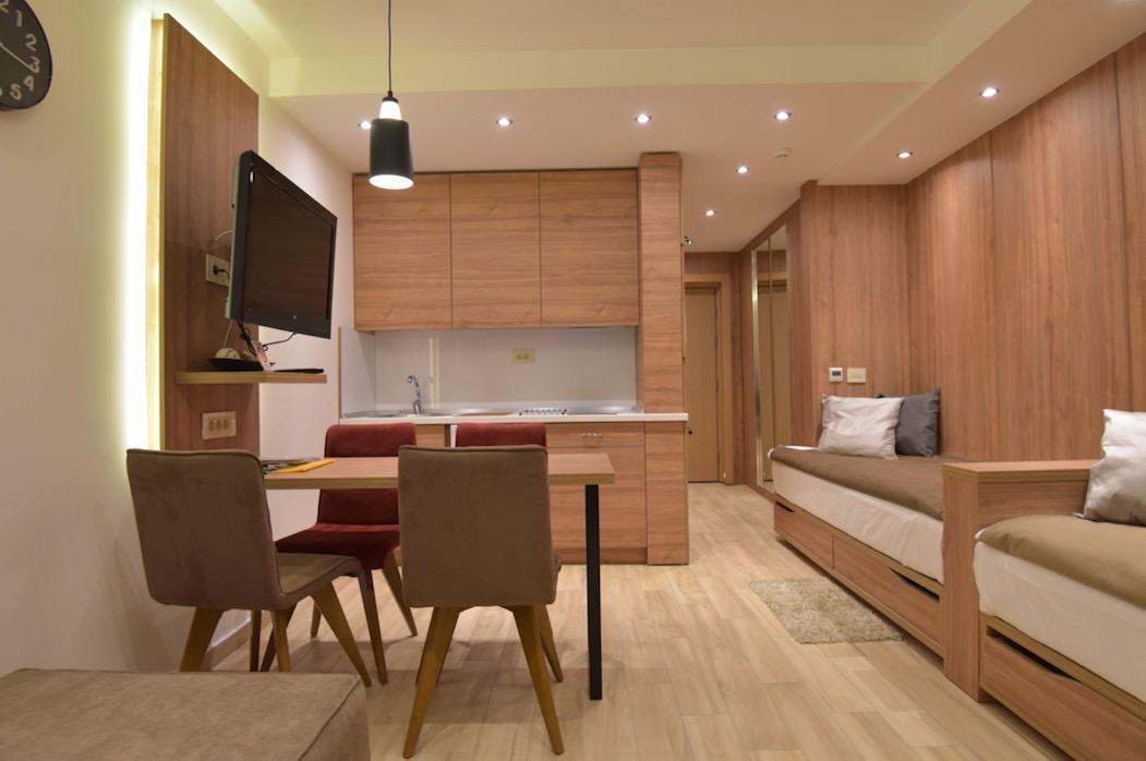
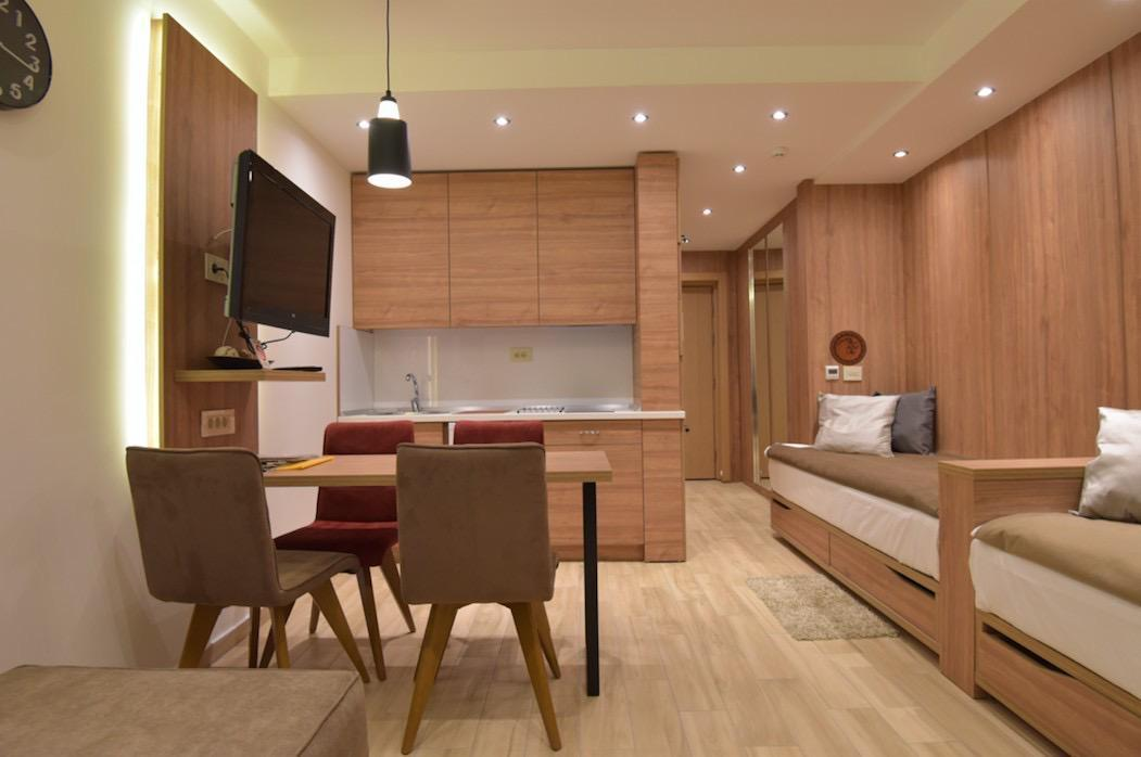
+ decorative plate [828,330,867,367]
